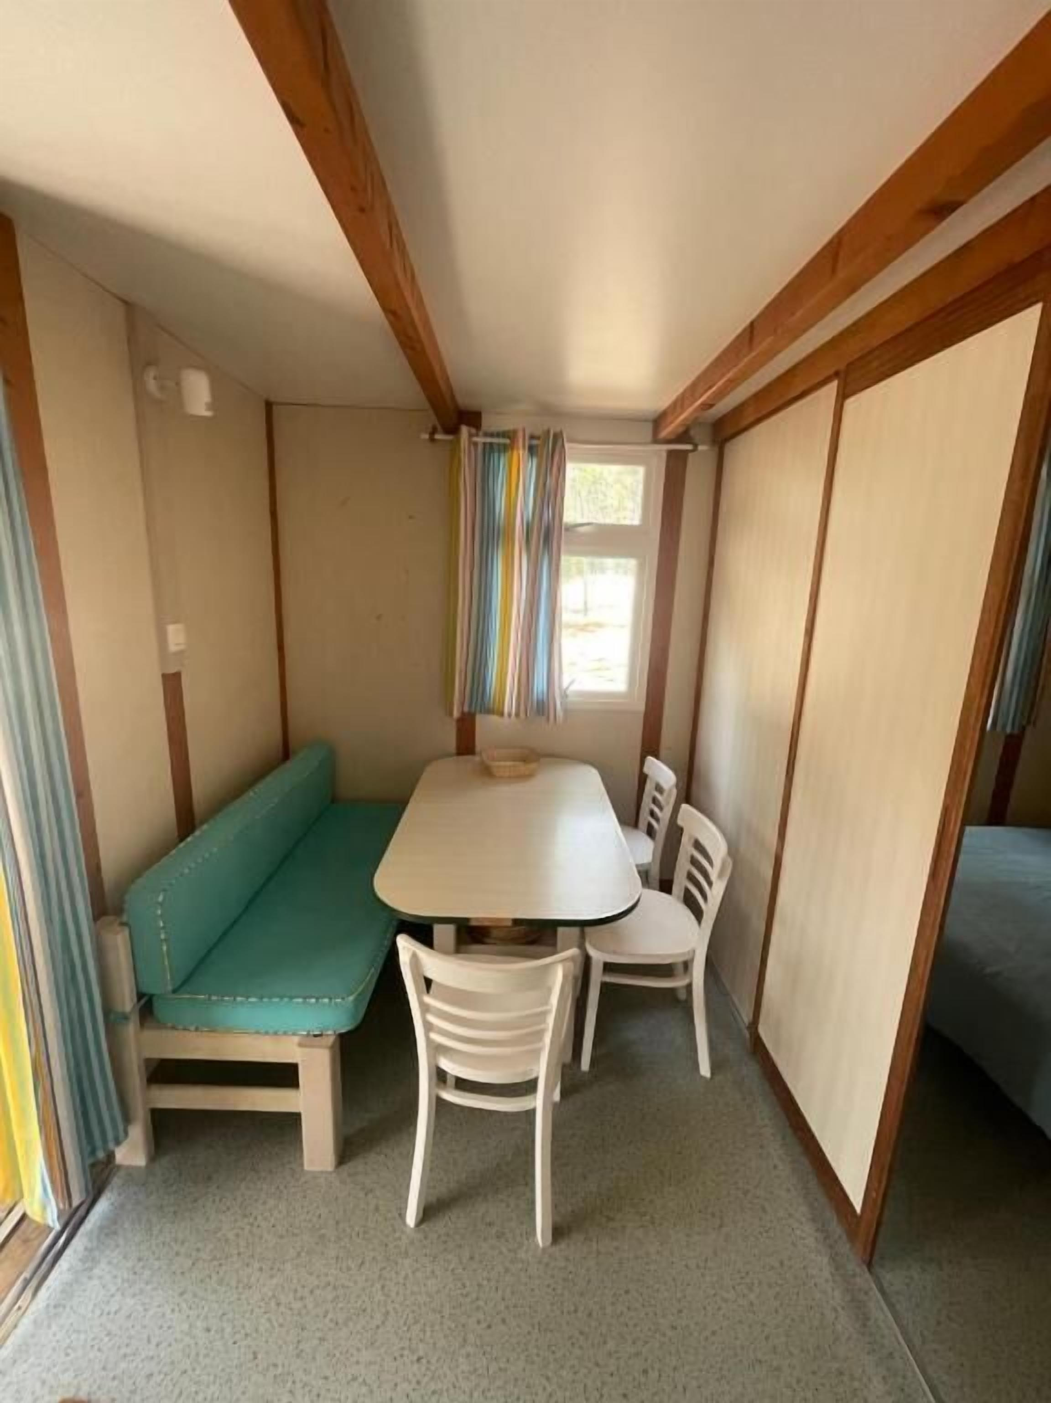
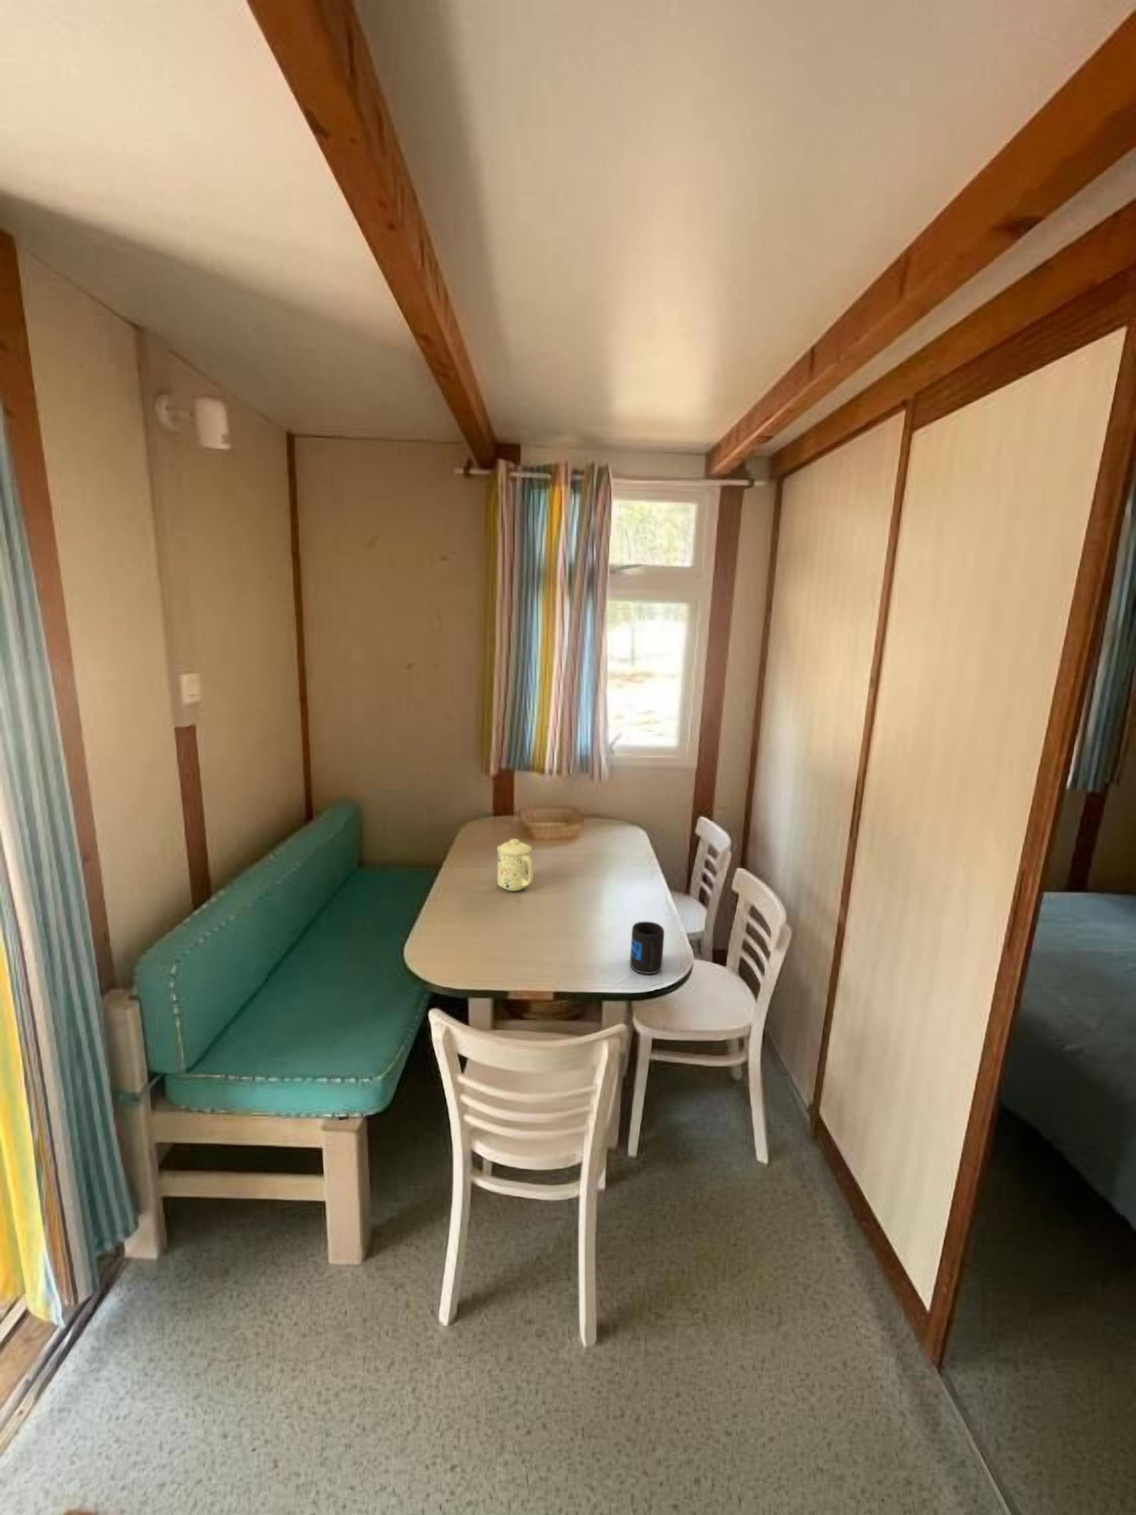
+ mug [630,921,665,975]
+ mug [496,839,533,891]
